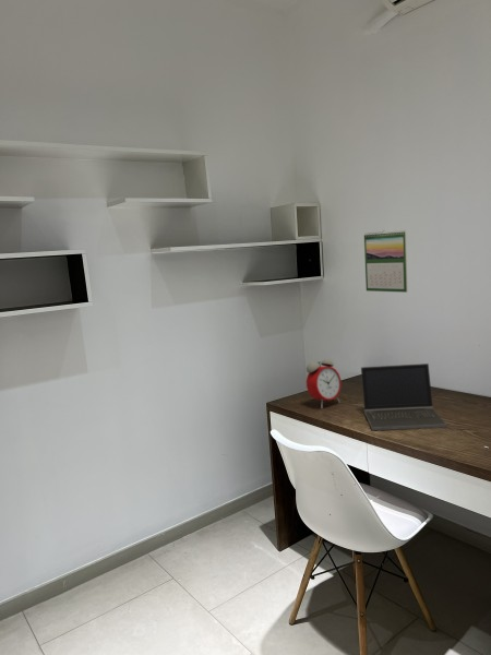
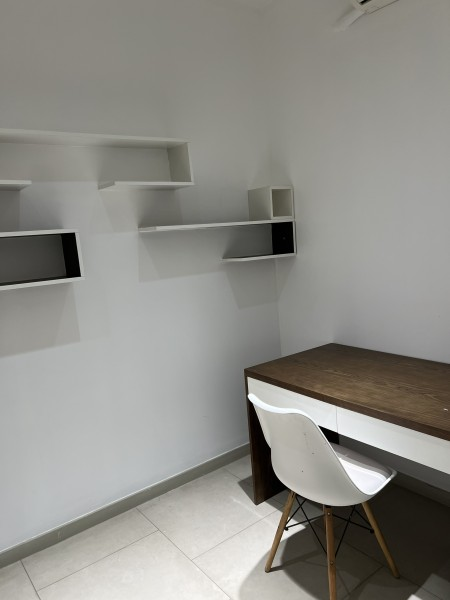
- alarm clock [306,358,343,409]
- laptop computer [360,362,447,431]
- calendar [363,229,408,294]
